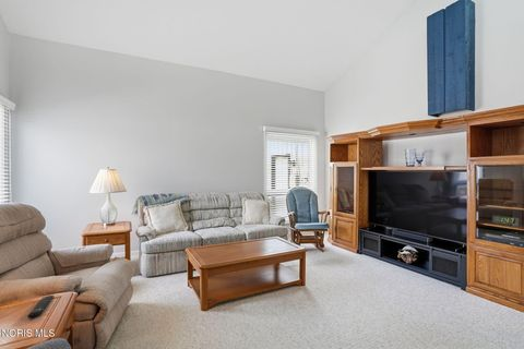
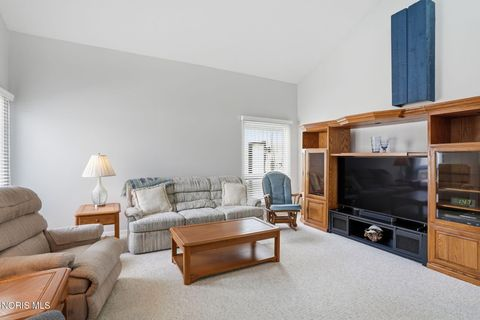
- remote control [26,294,55,320]
